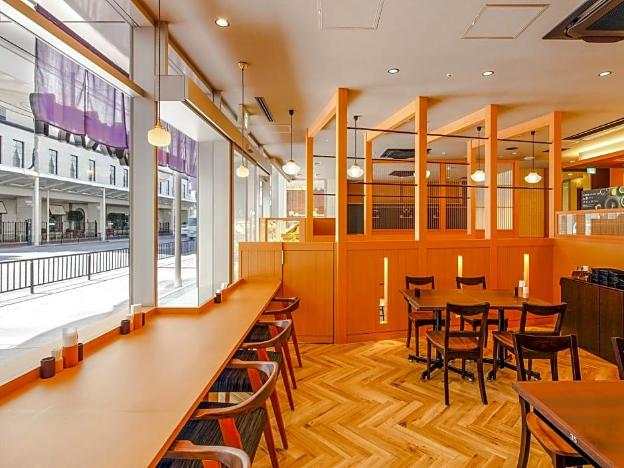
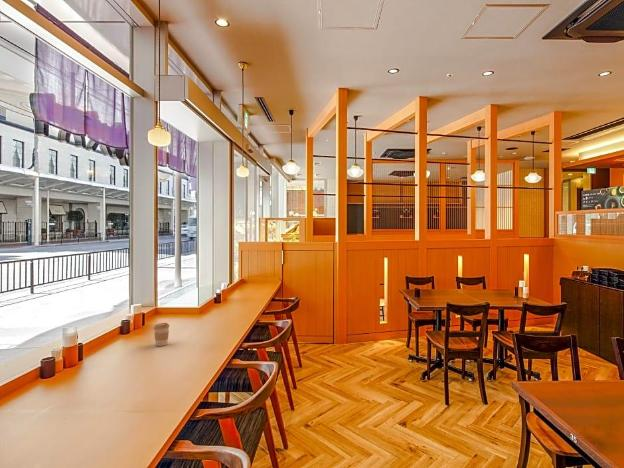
+ coffee cup [153,322,170,347]
